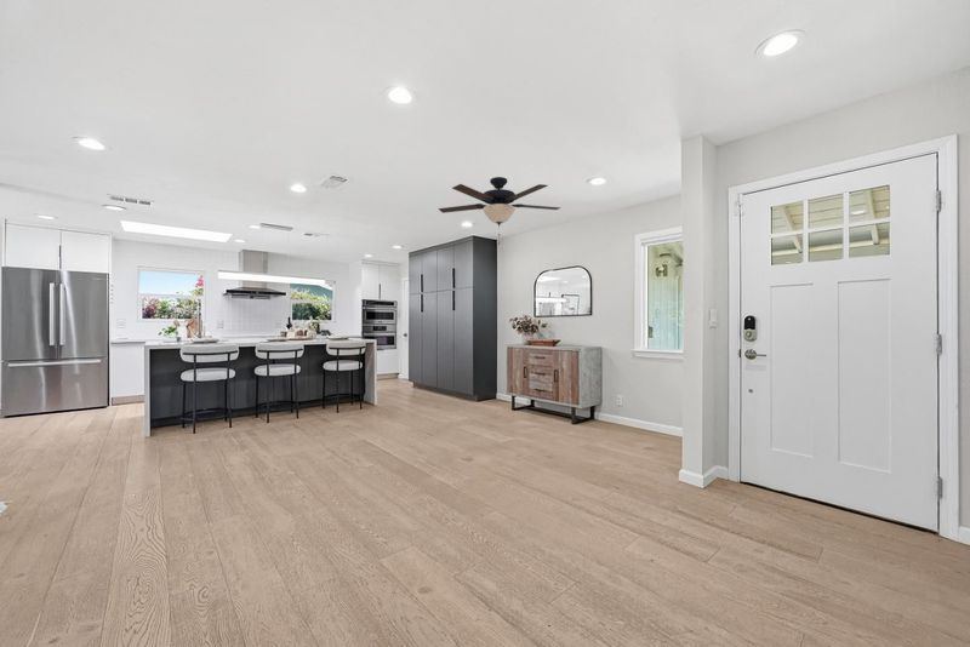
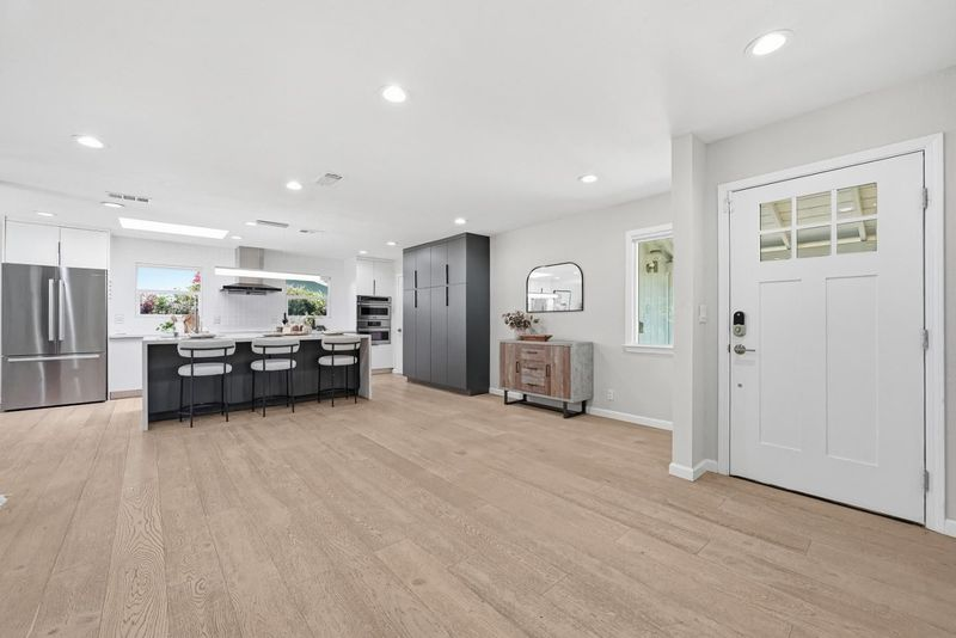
- ceiling fan [438,176,561,246]
